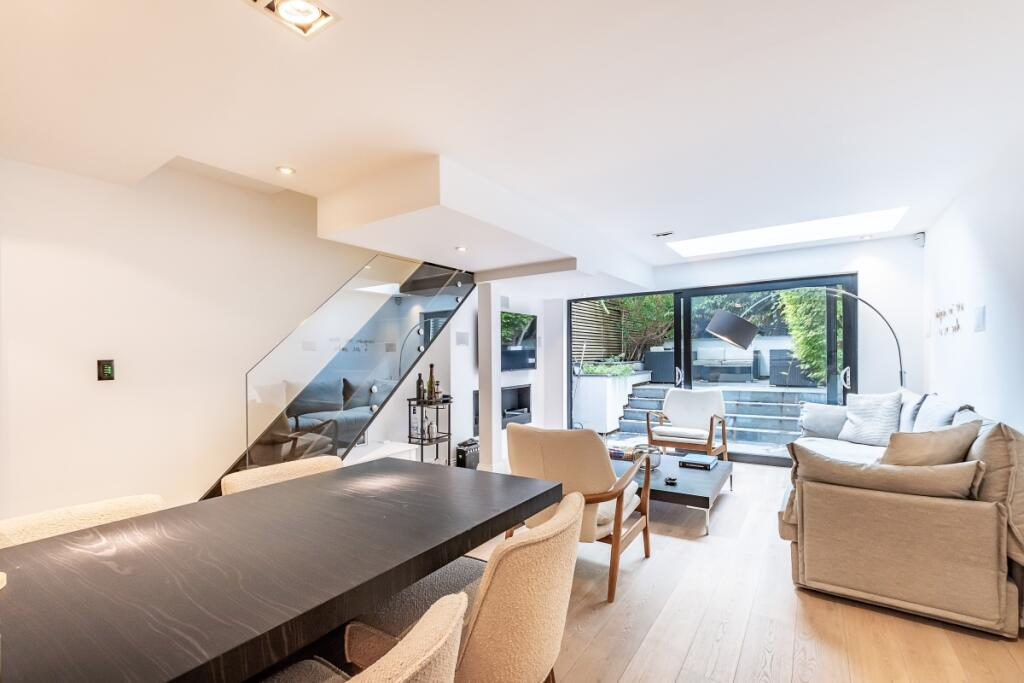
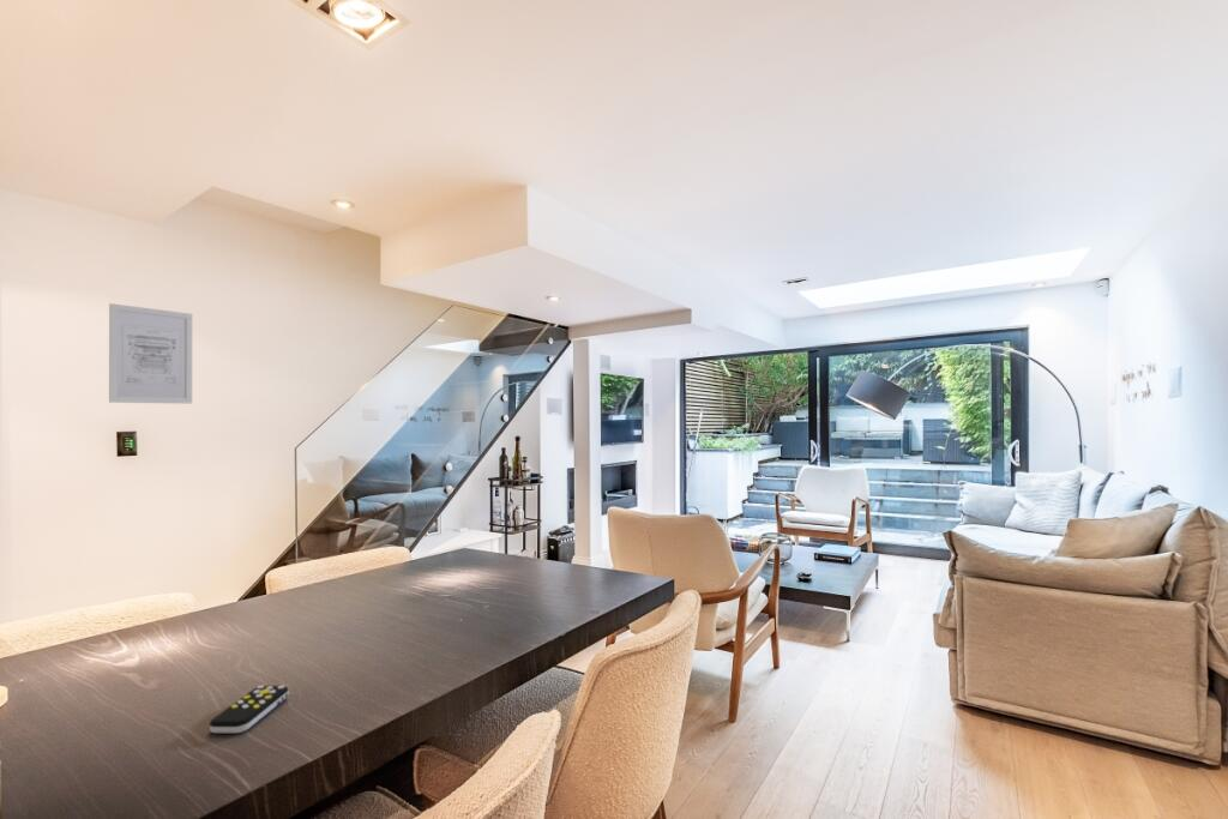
+ remote control [209,683,289,734]
+ wall art [108,302,193,405]
